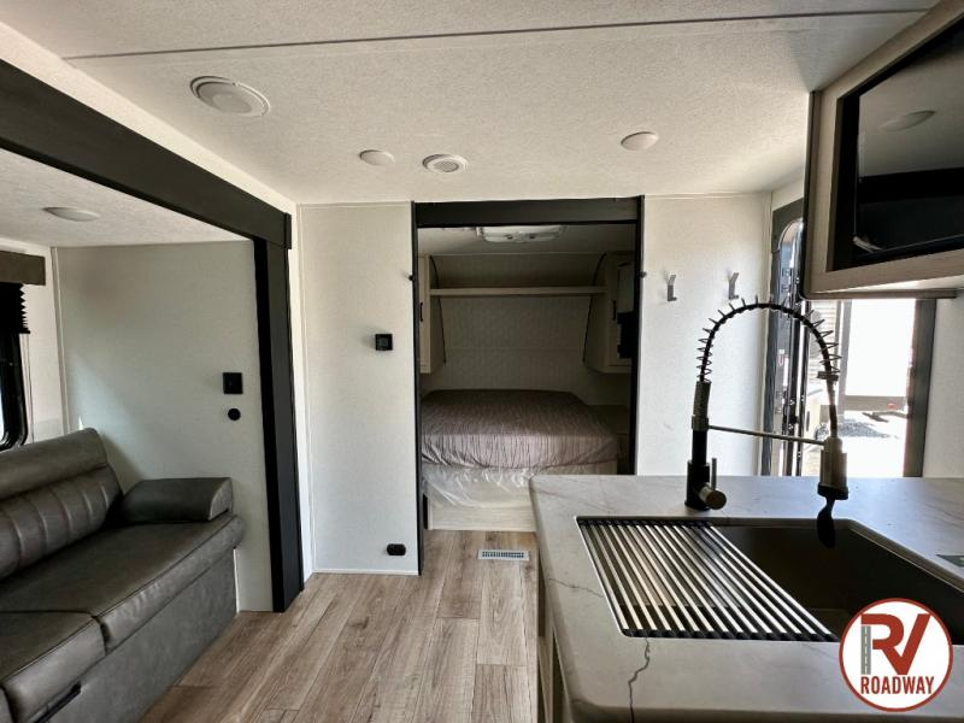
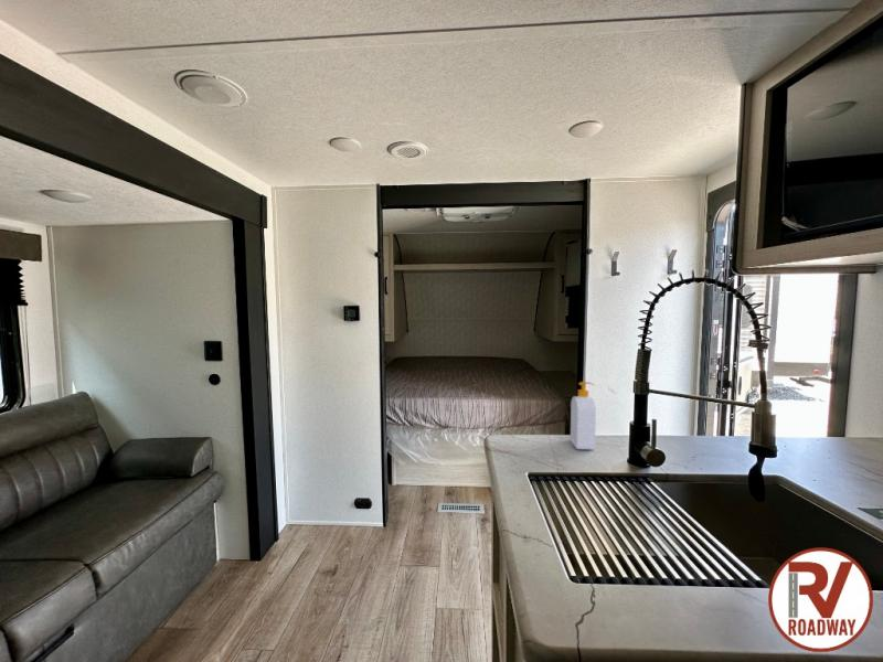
+ soap bottle [570,381,597,450]
